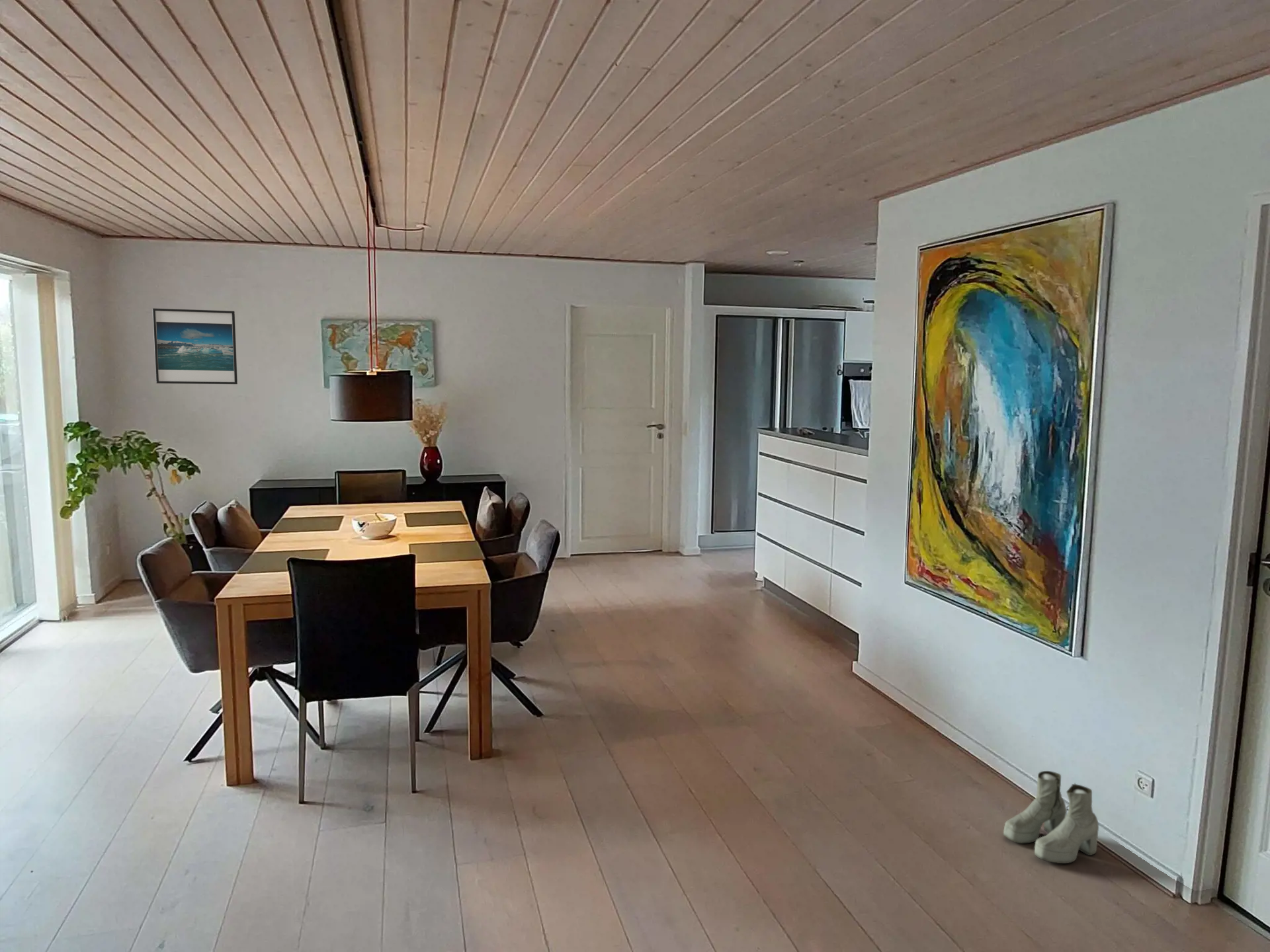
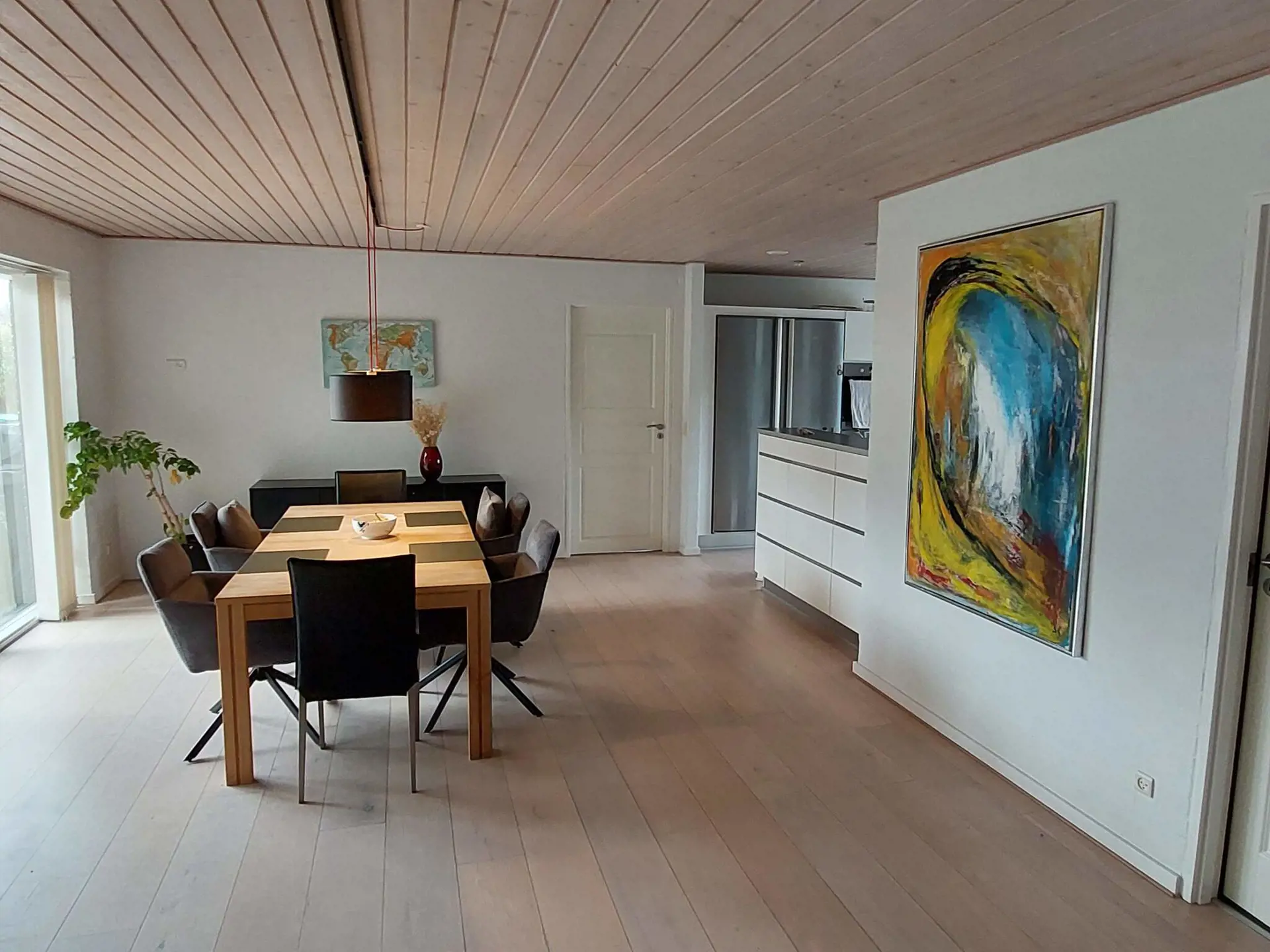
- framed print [152,307,238,385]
- boots [1003,770,1099,864]
